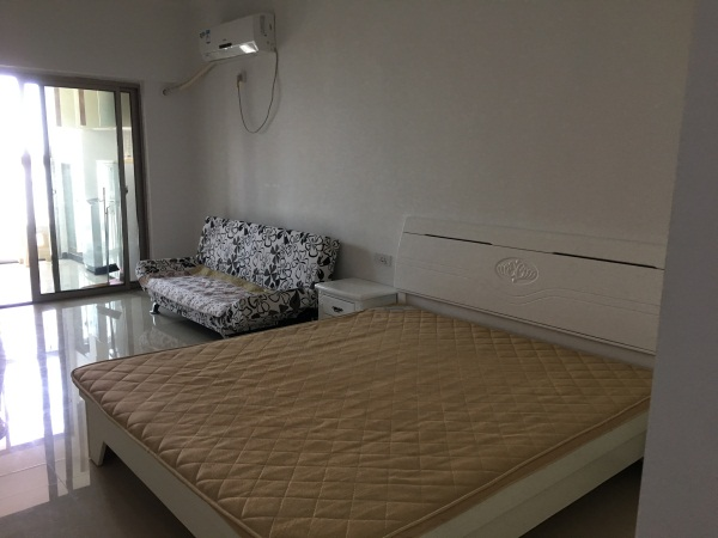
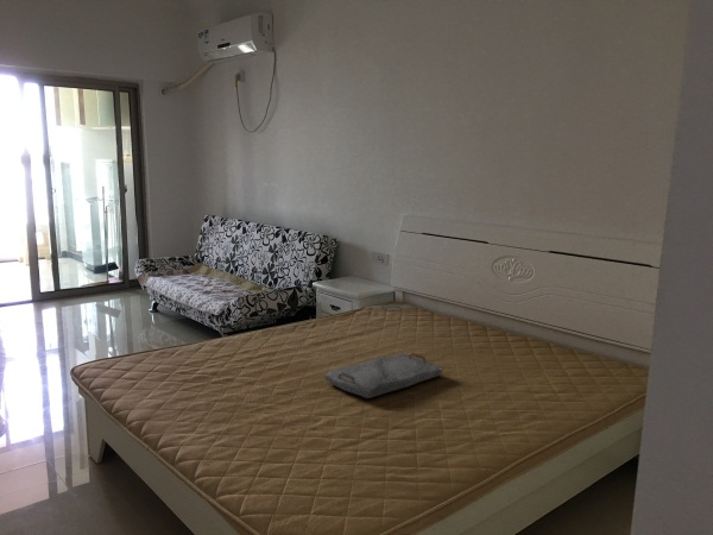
+ serving tray [323,352,444,399]
